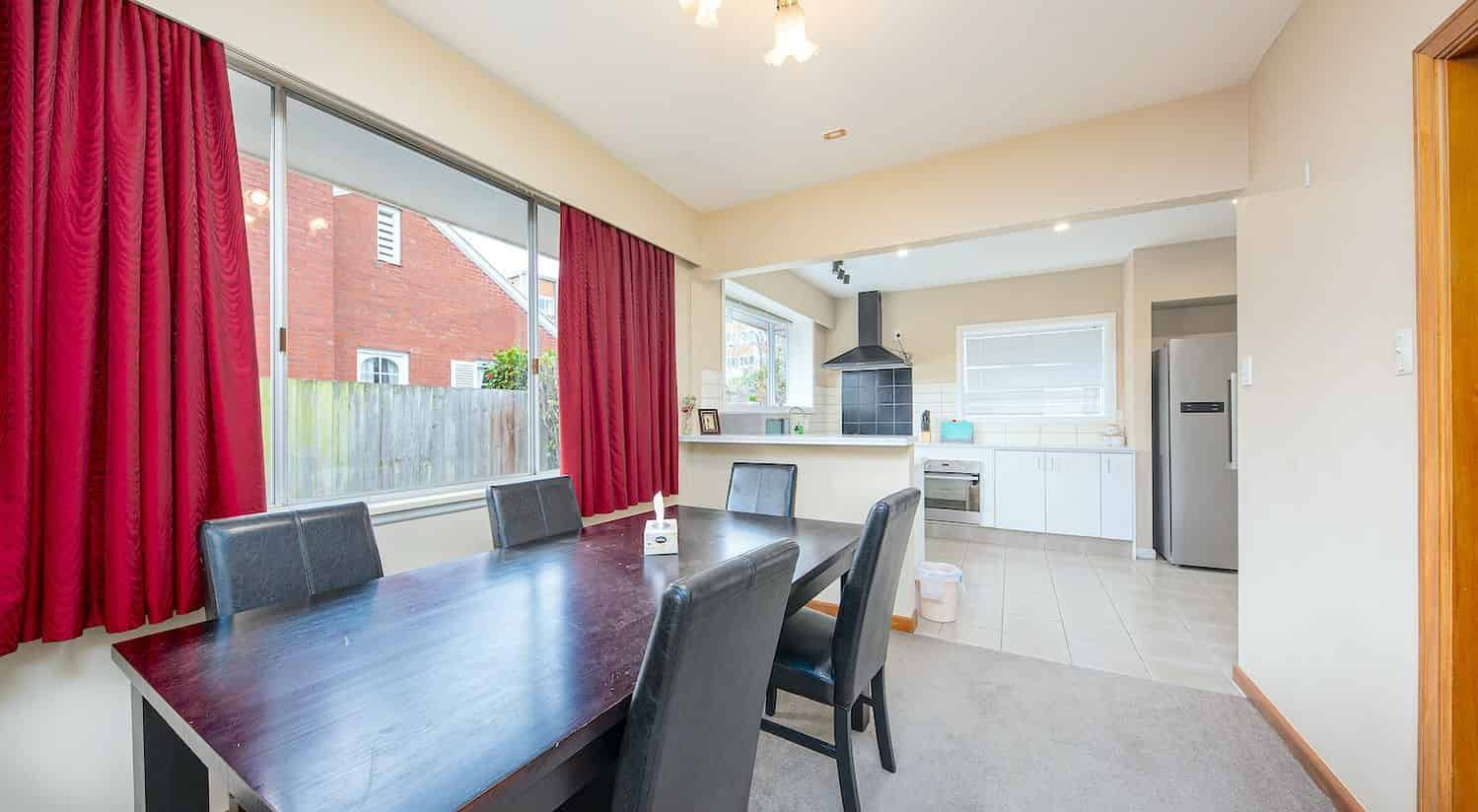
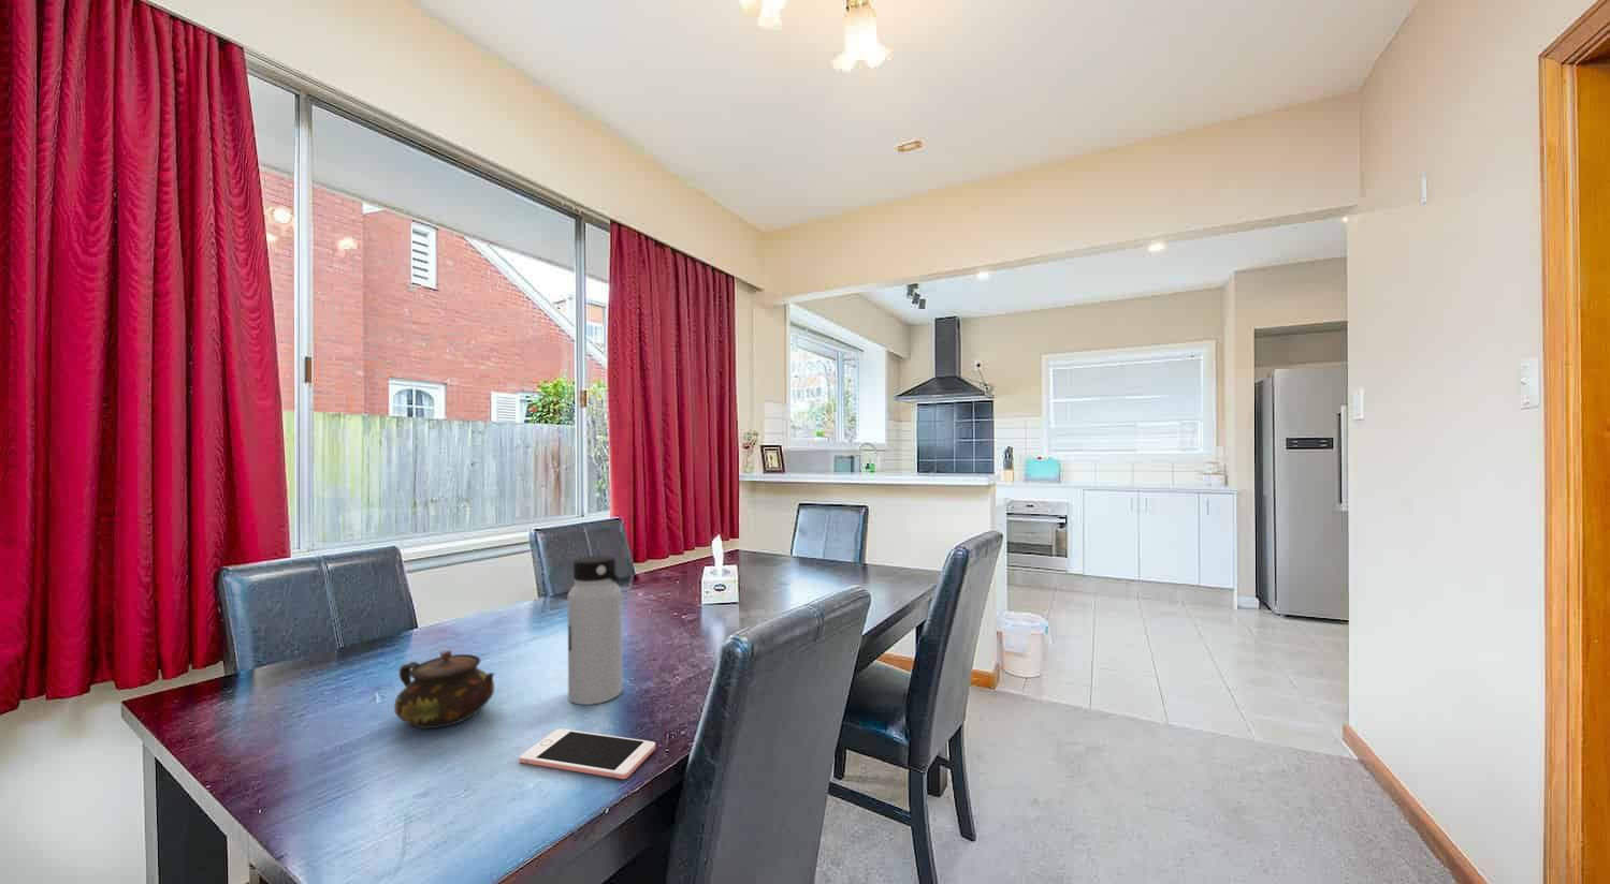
+ teapot [393,649,497,729]
+ cell phone [519,727,656,779]
+ water bottle [568,554,623,705]
